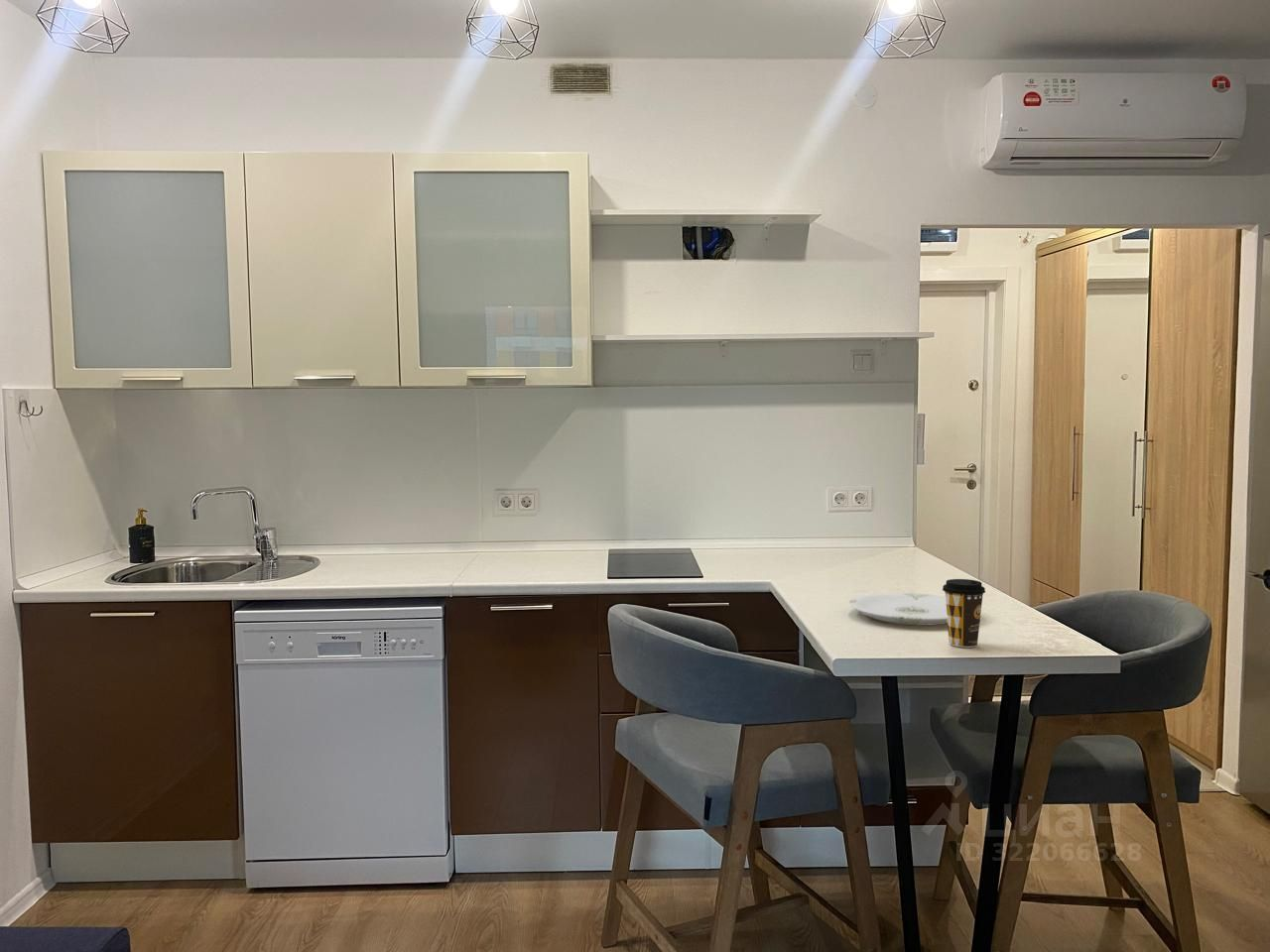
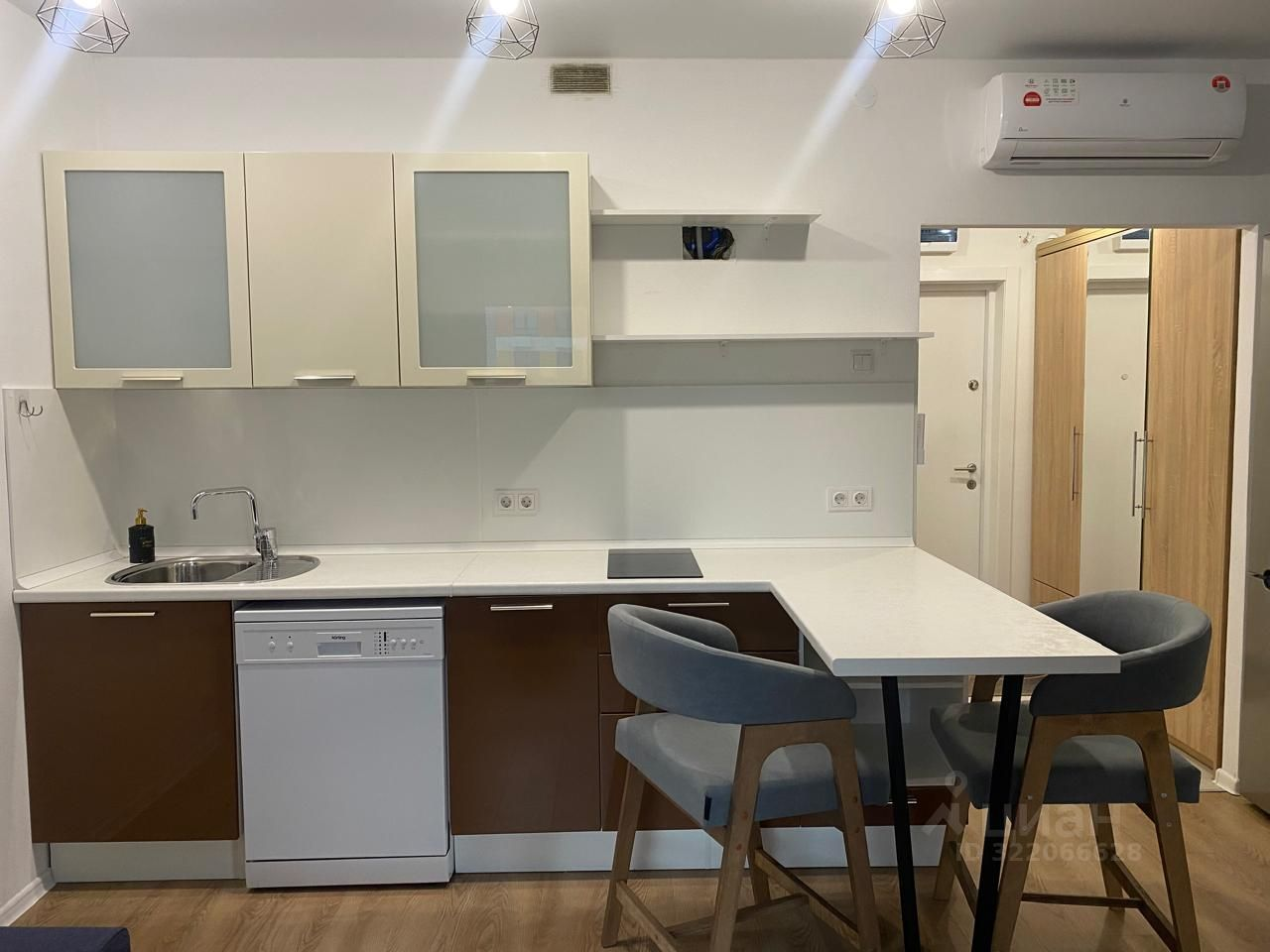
- plate [848,592,948,627]
- coffee cup [942,578,986,649]
